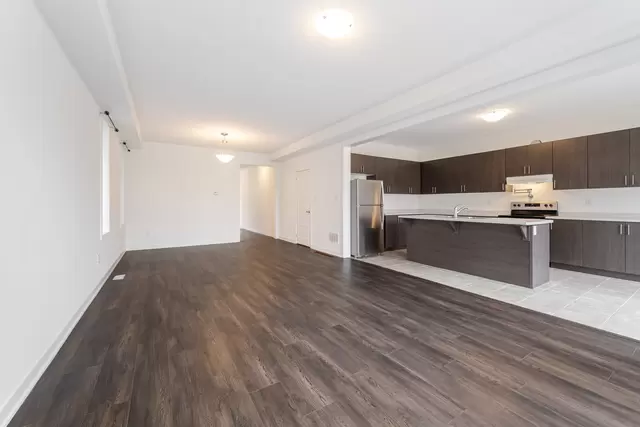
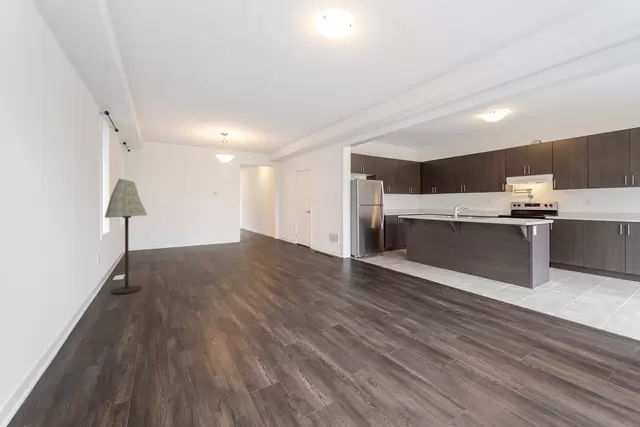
+ floor lamp [104,178,148,295]
